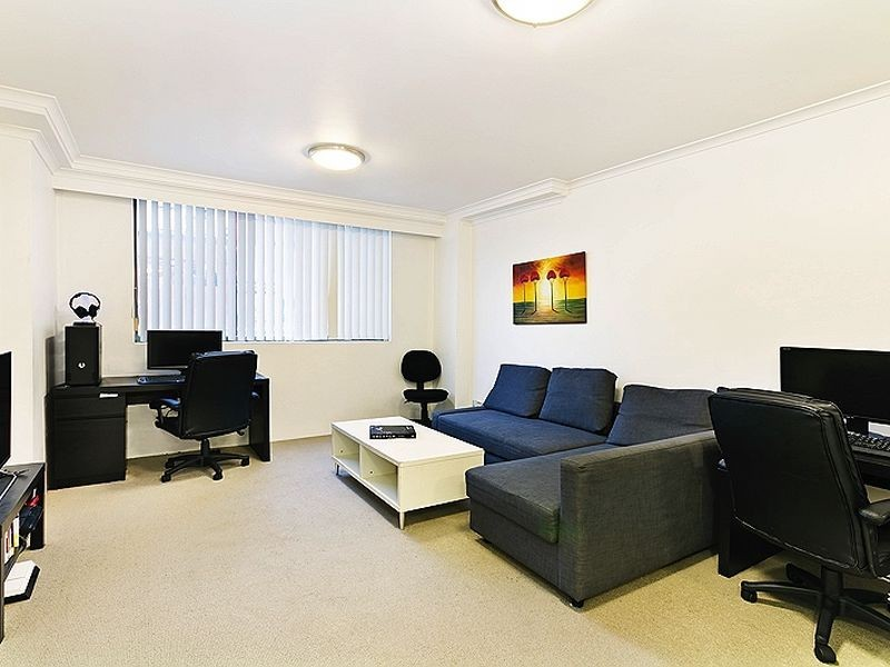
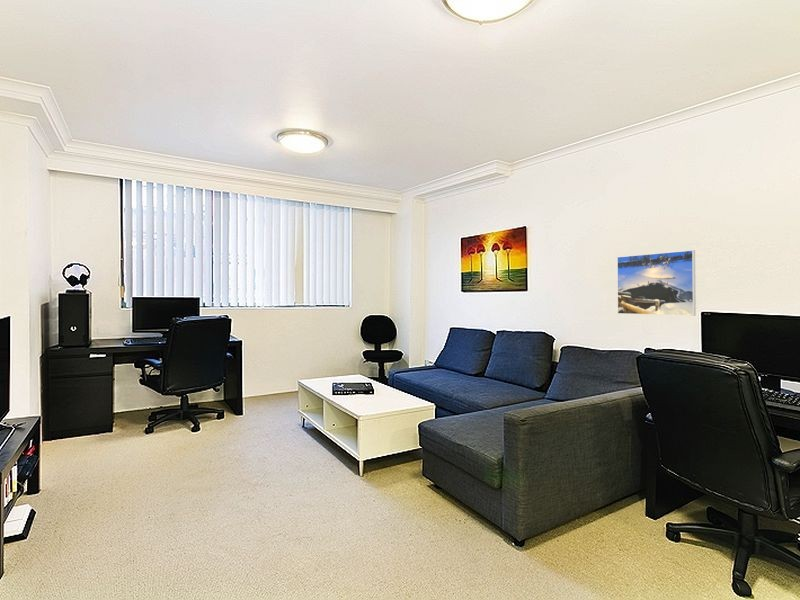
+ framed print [616,249,697,317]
